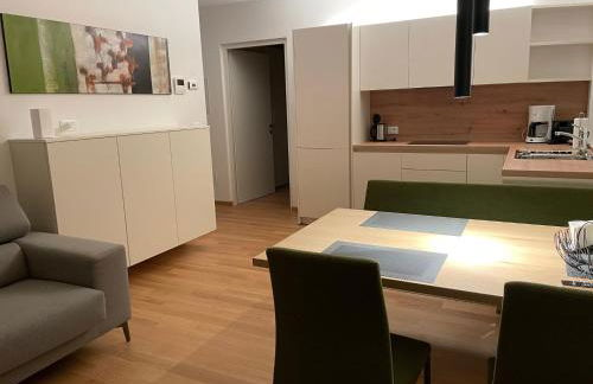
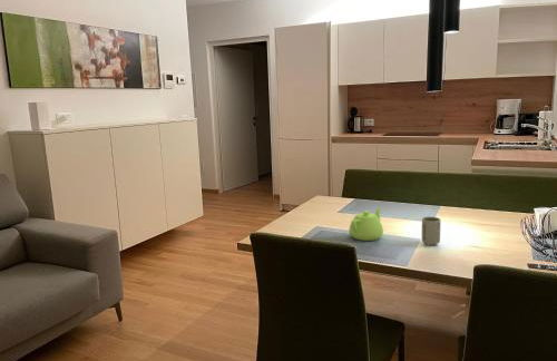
+ teapot [348,206,384,242]
+ cup [421,216,441,246]
